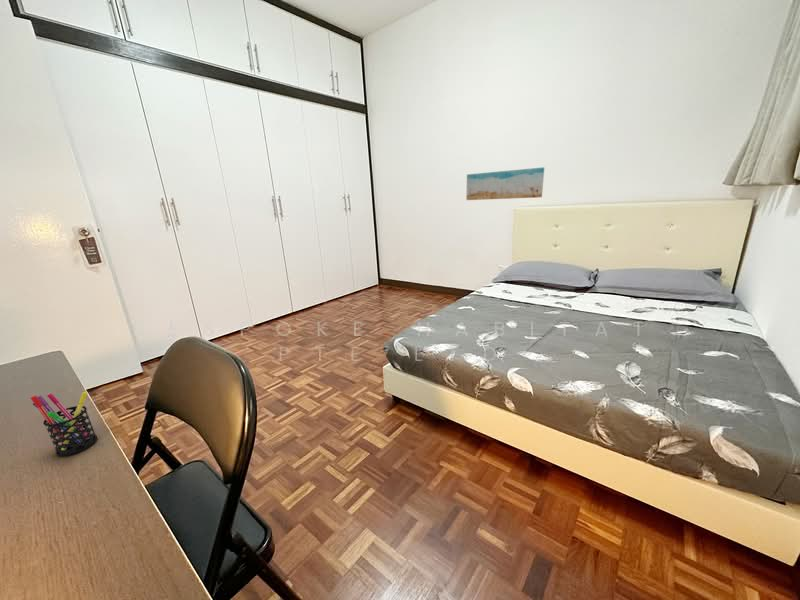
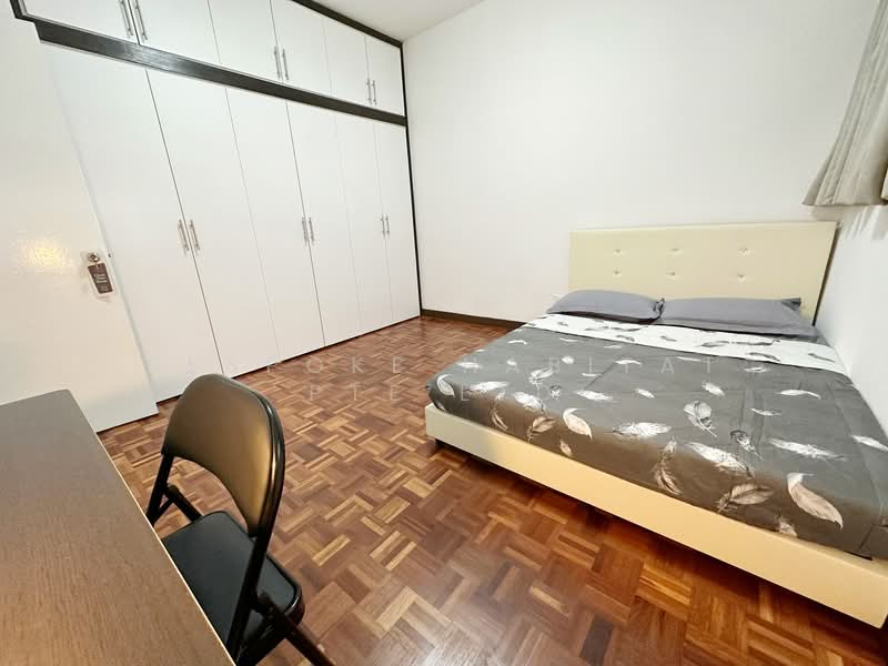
- wall art [465,166,545,201]
- pen holder [30,391,98,457]
